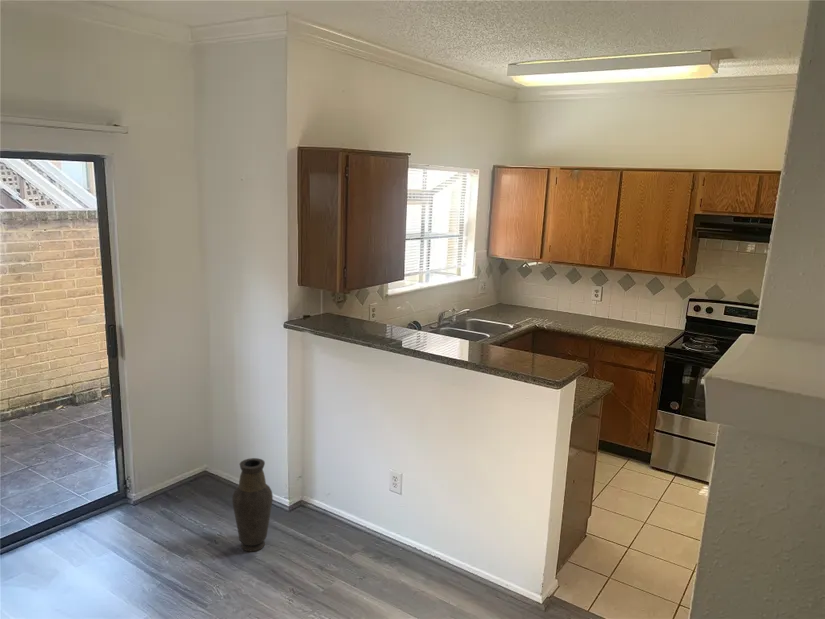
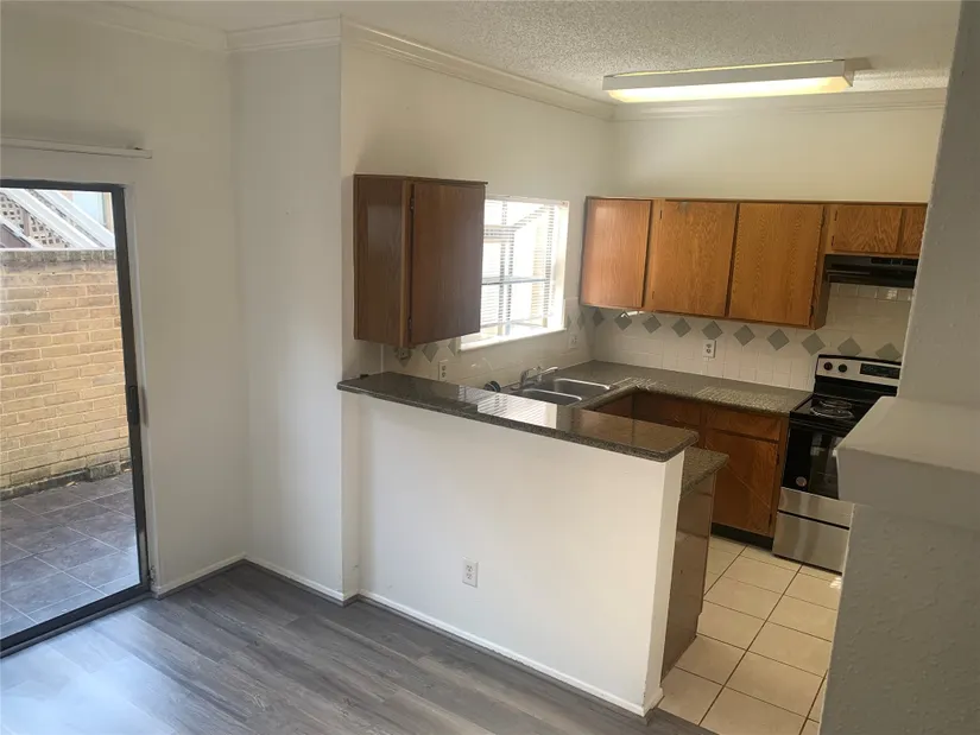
- vase [231,457,274,553]
